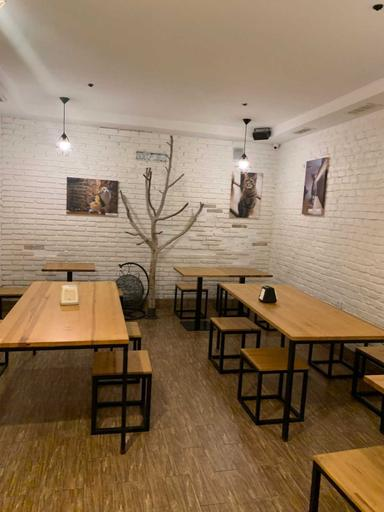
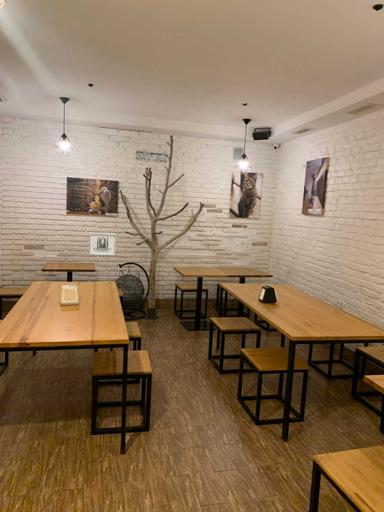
+ wall art [88,232,117,257]
